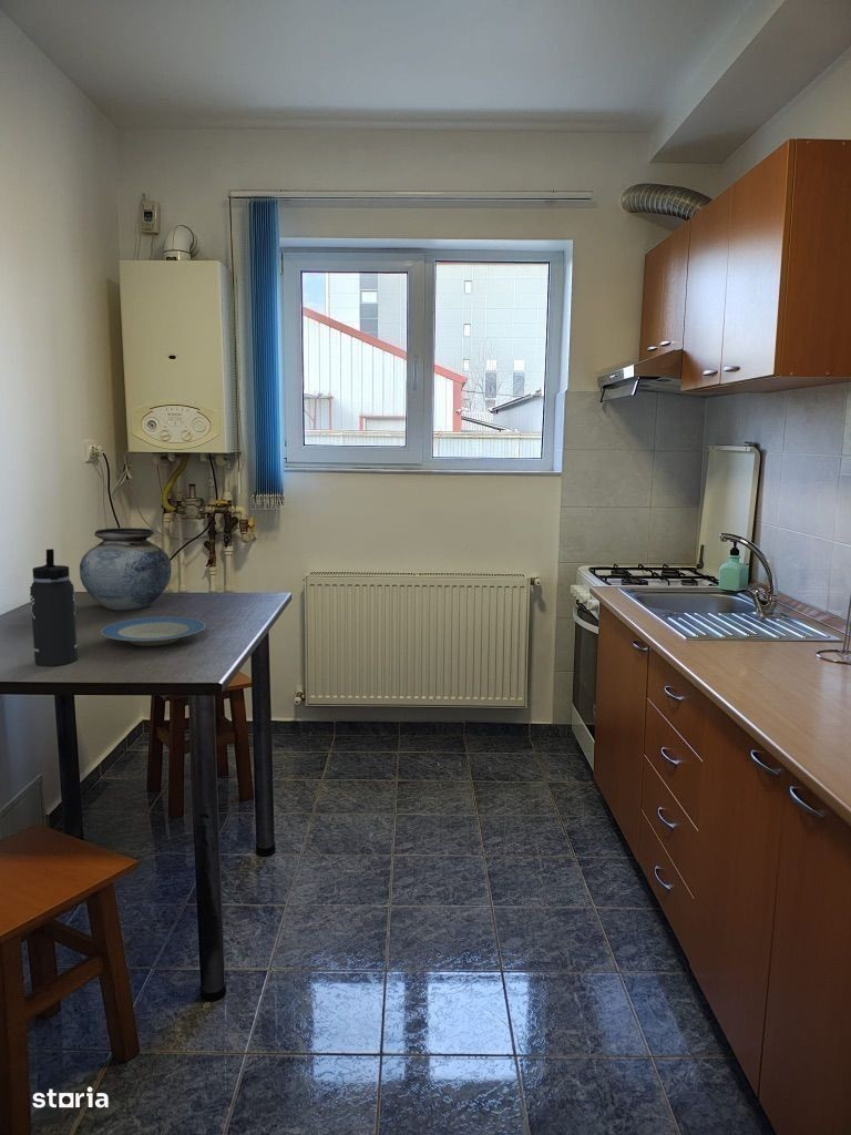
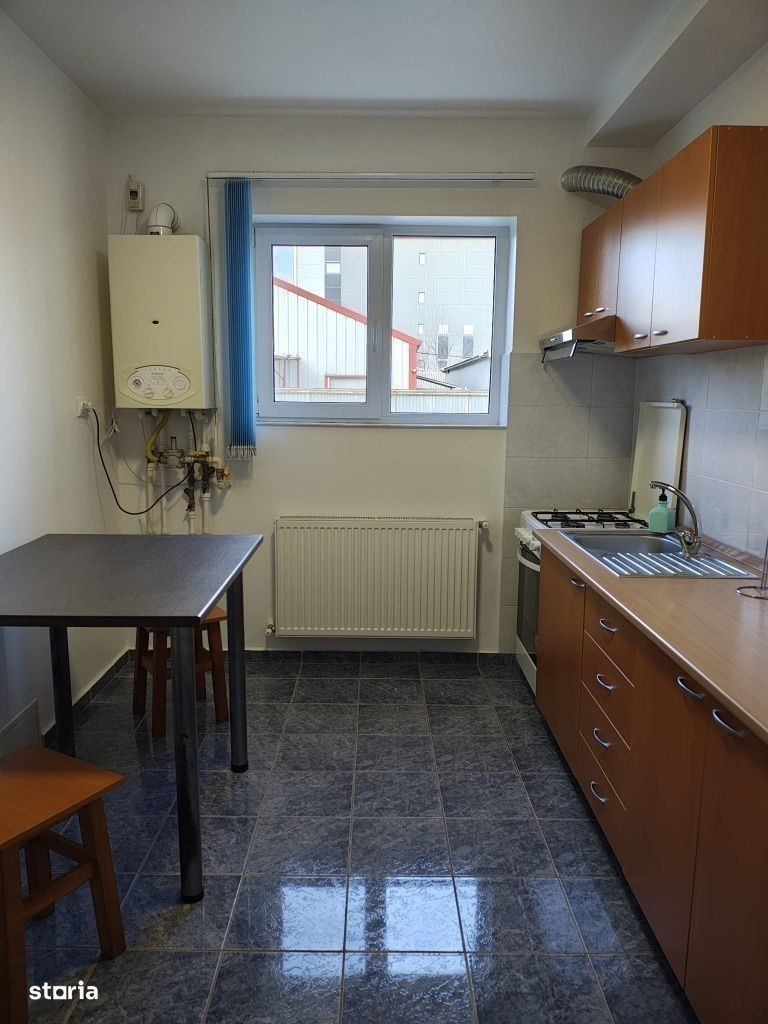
- thermos bottle [29,548,79,667]
- vase [79,526,173,611]
- plate [100,616,206,646]
